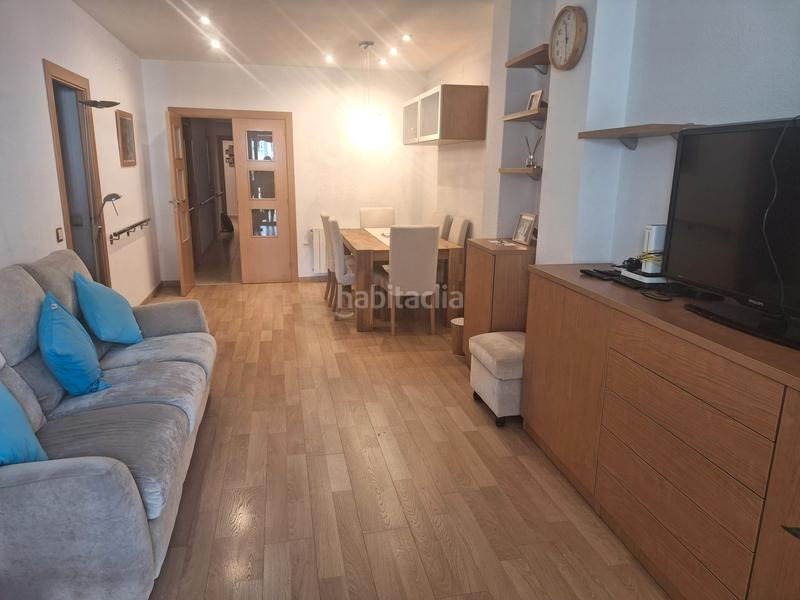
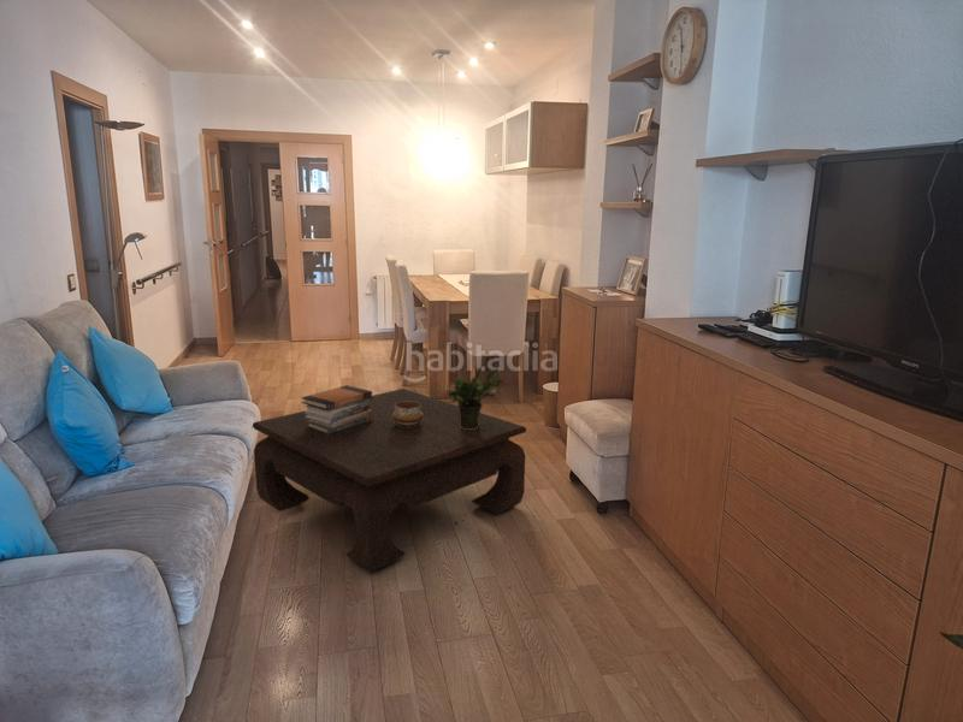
+ coffee table [252,387,527,573]
+ book stack [300,384,373,434]
+ decorative bowl [392,401,423,427]
+ potted plant [447,365,504,430]
